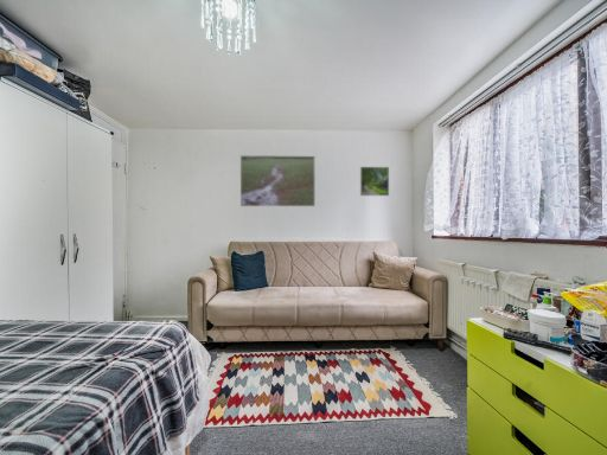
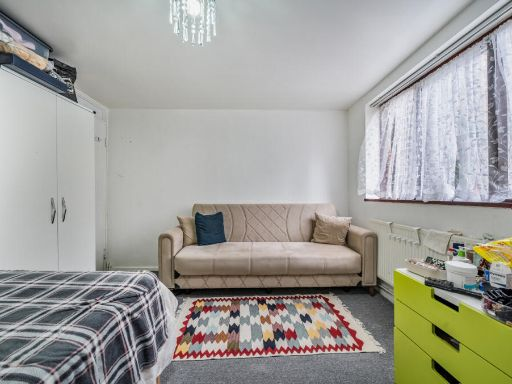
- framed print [359,166,390,197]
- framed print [239,154,317,207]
